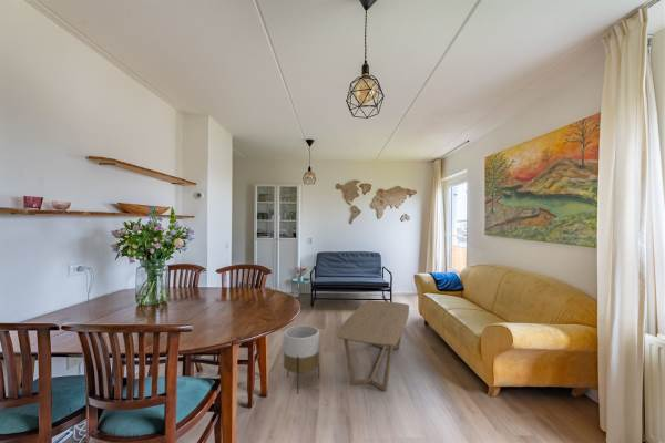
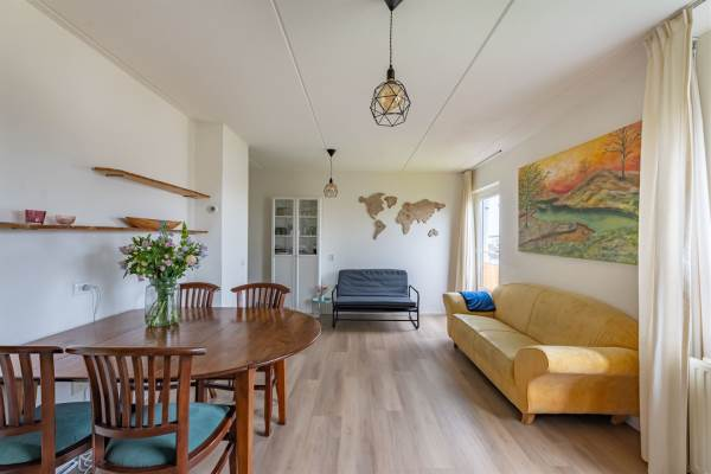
- coffee table [335,300,410,392]
- planter [283,324,320,395]
